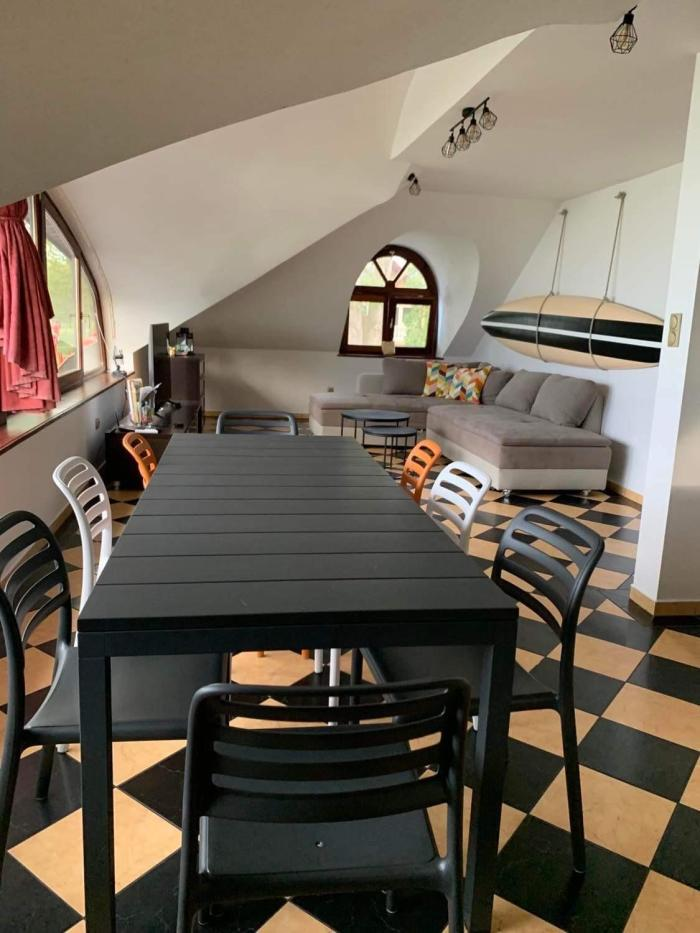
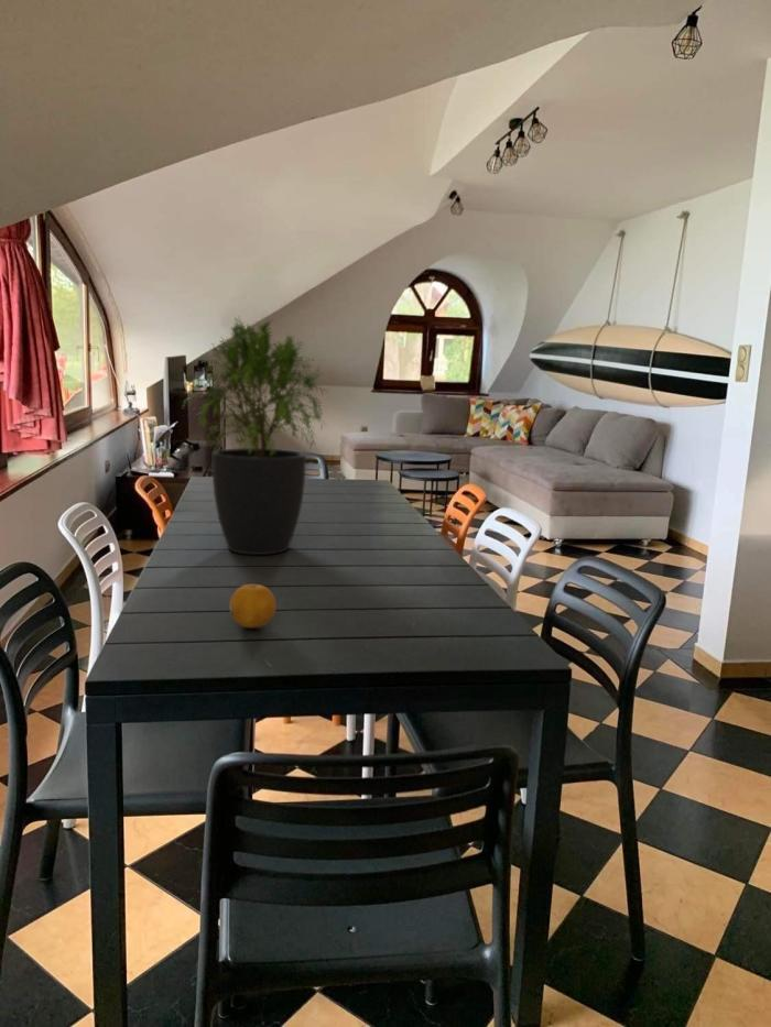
+ potted plant [181,314,329,556]
+ fruit [228,583,278,629]
